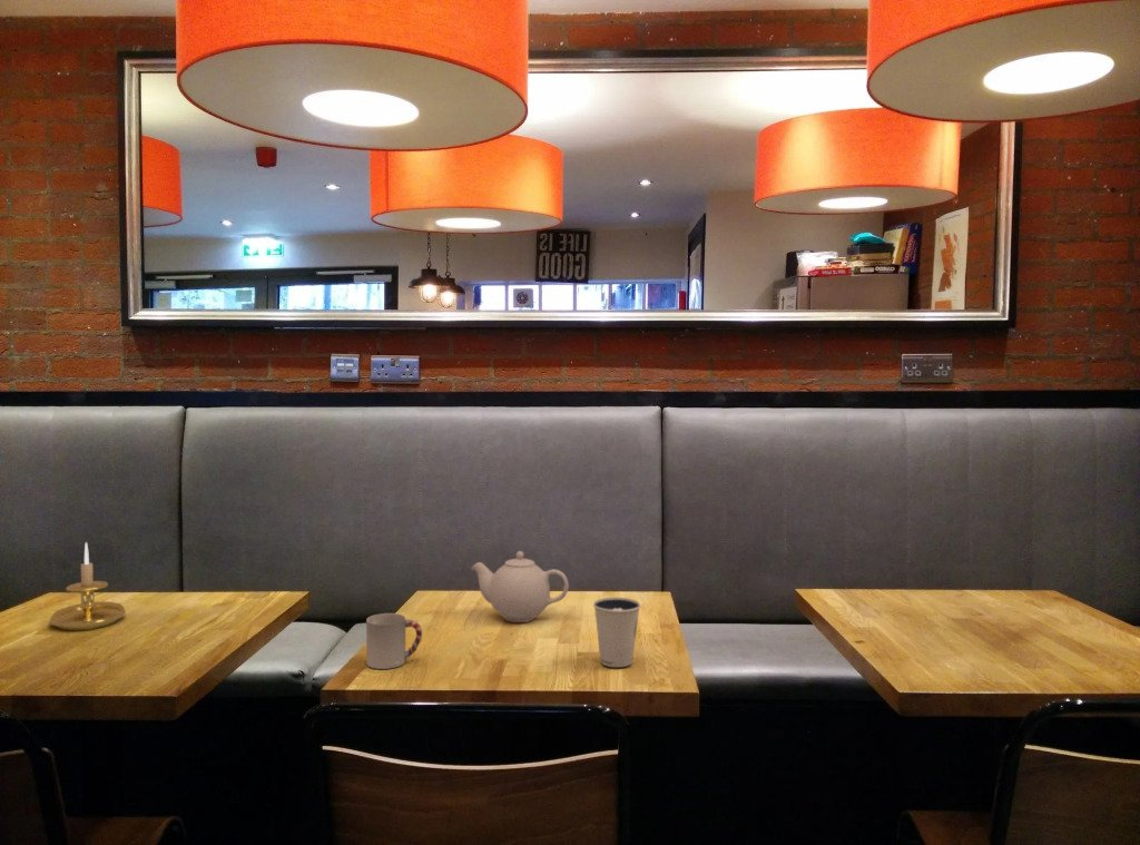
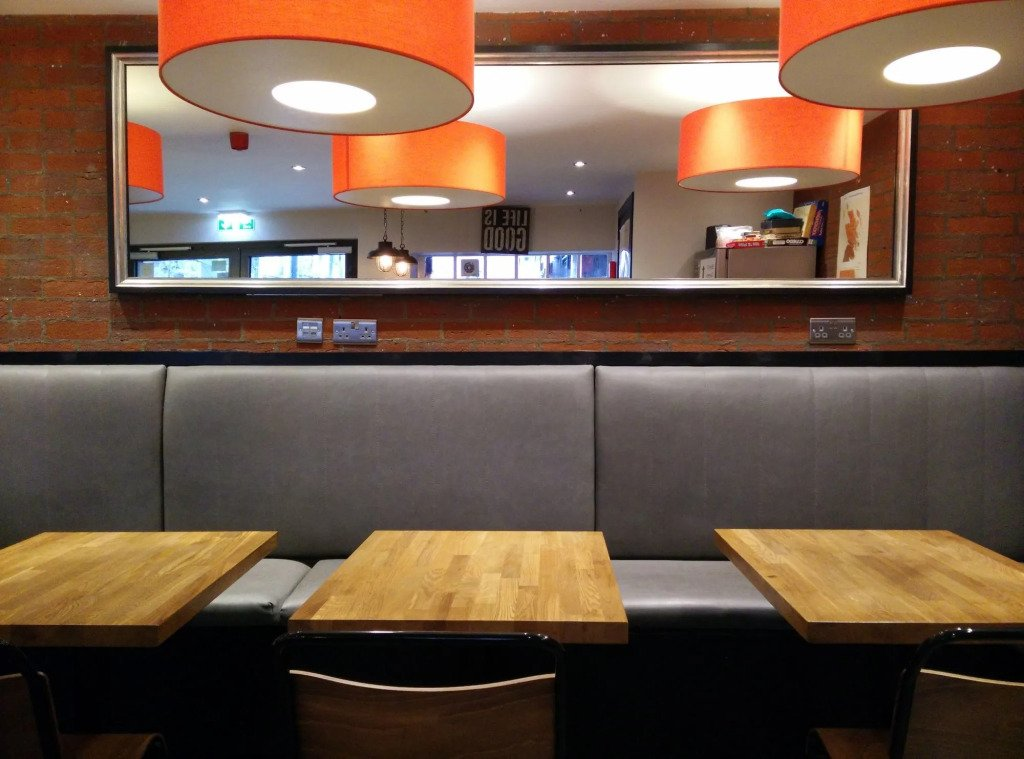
- candle holder [48,541,127,632]
- dixie cup [592,597,641,668]
- cup [365,612,423,670]
- teapot [471,550,570,623]
